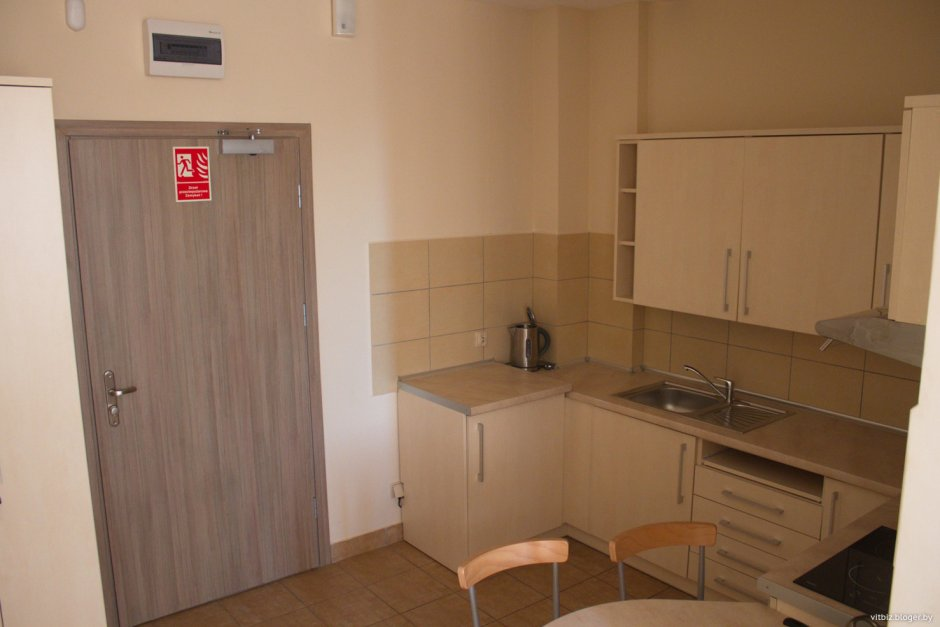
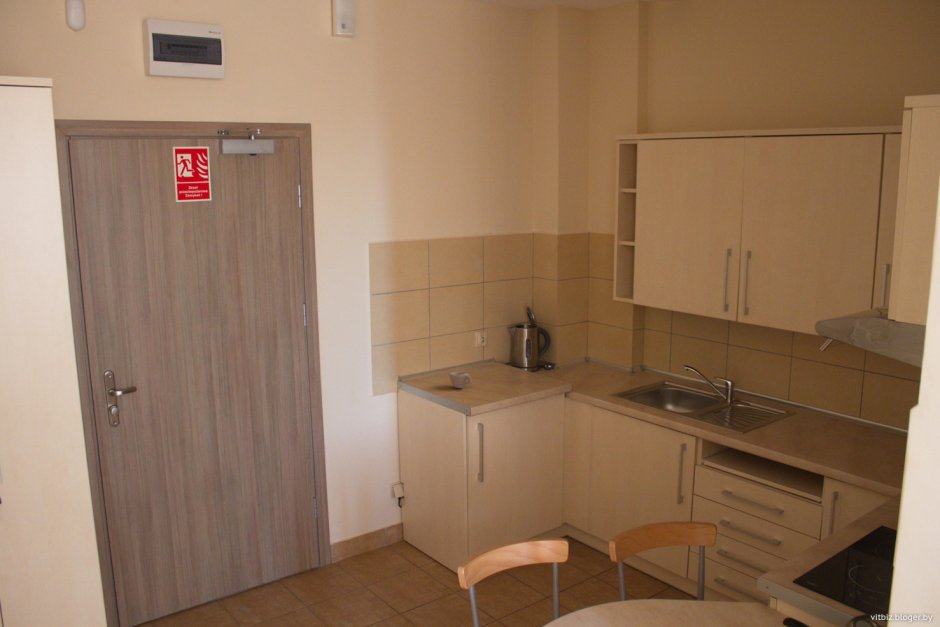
+ cup [448,371,472,389]
